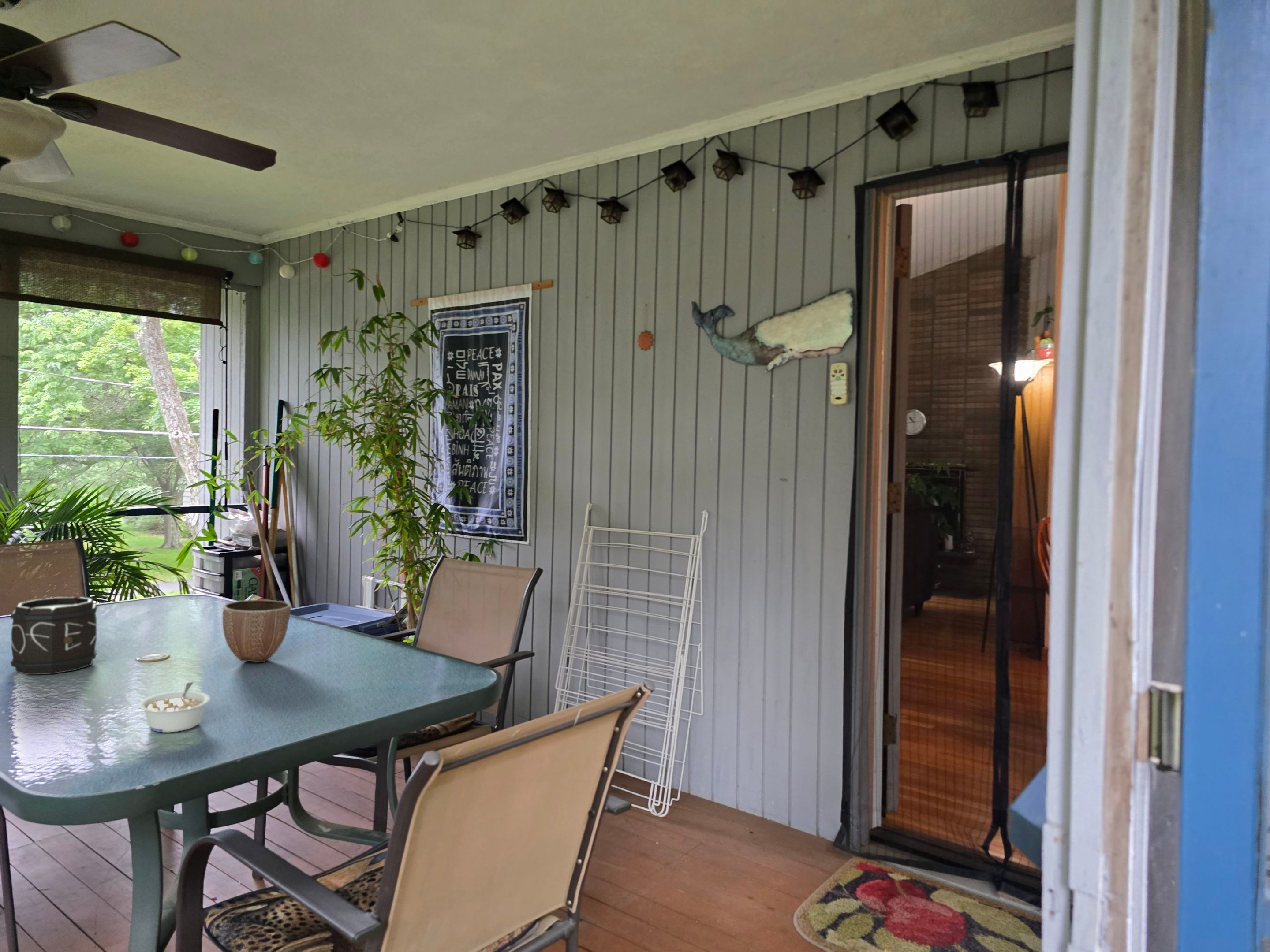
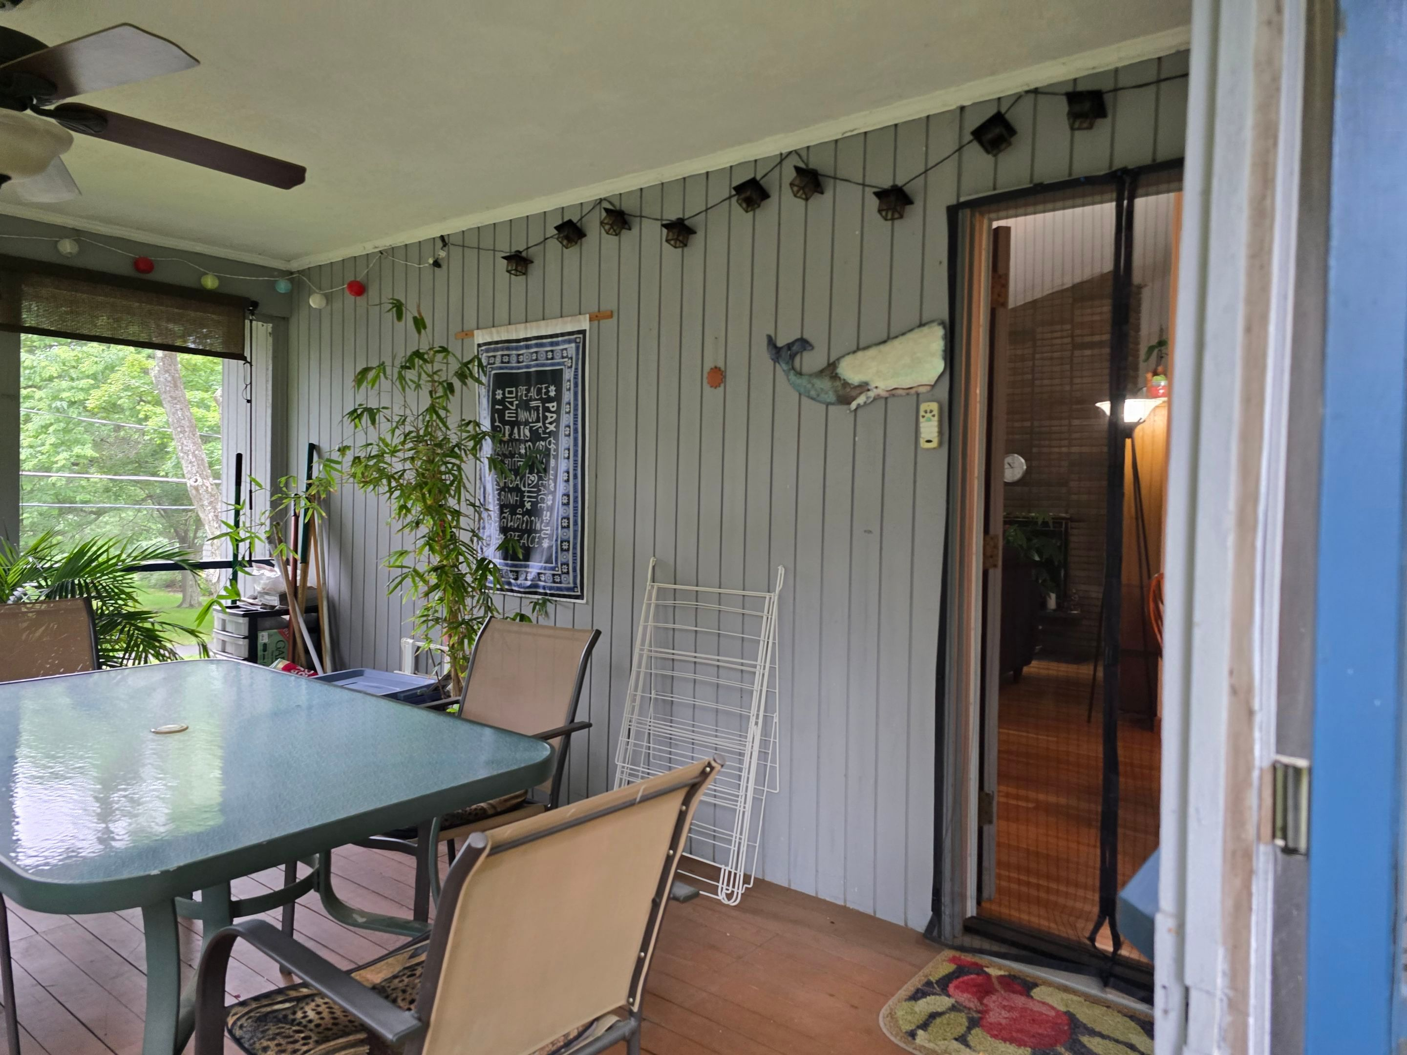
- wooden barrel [10,596,98,675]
- decorative bowl [222,599,291,663]
- legume [138,681,211,733]
